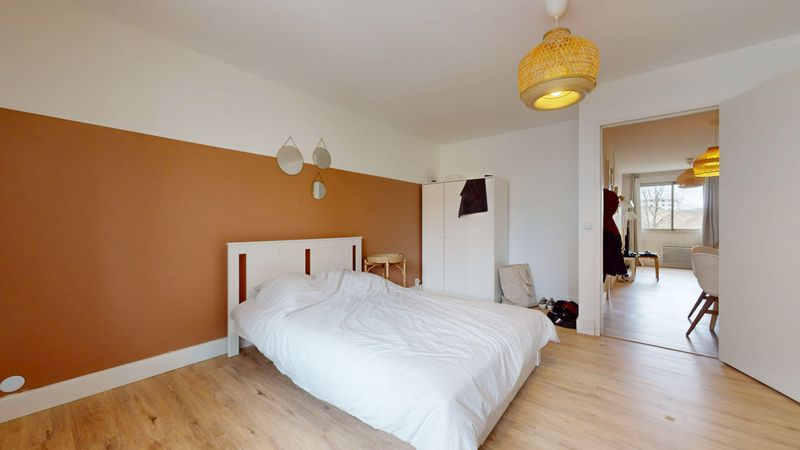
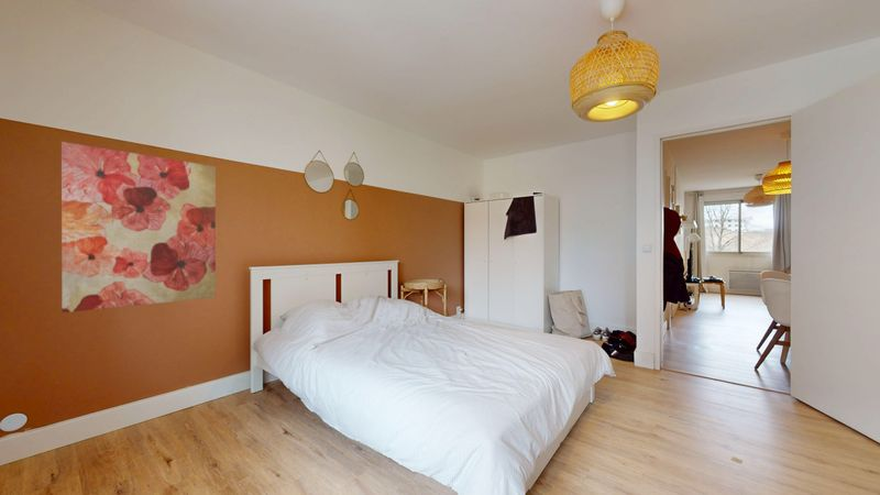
+ wall art [61,141,217,314]
